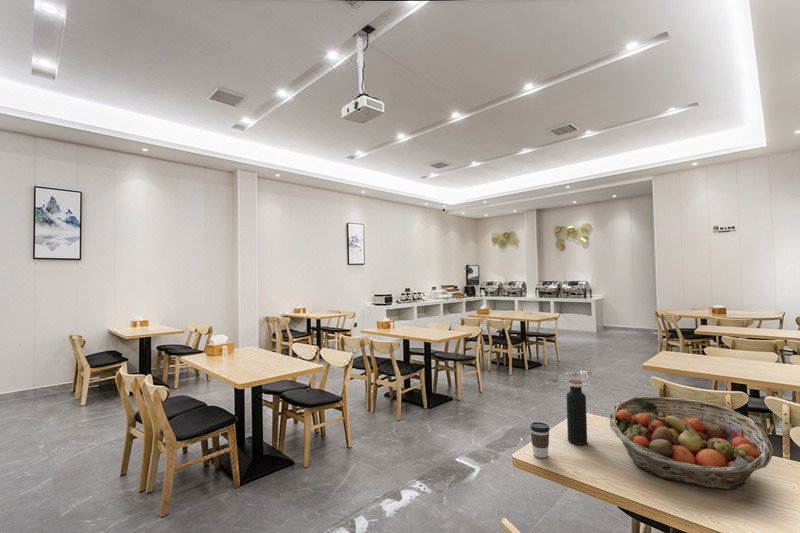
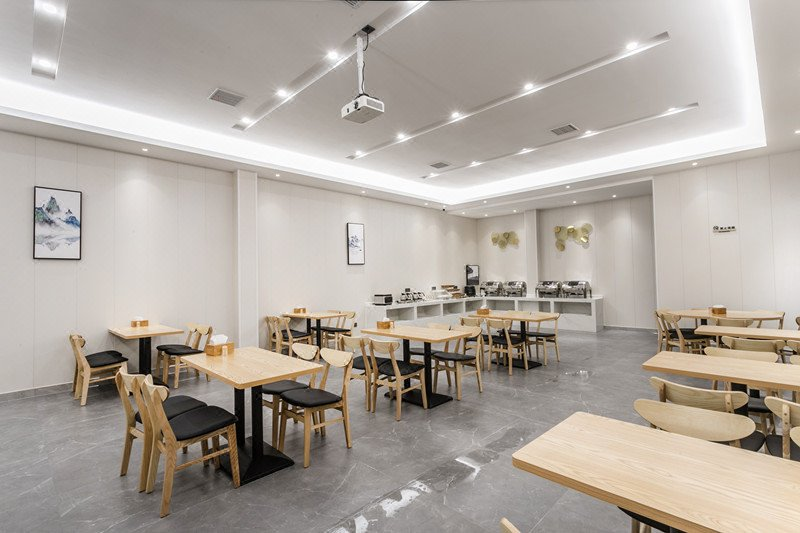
- coffee cup [529,421,551,459]
- fruit basket [608,396,774,490]
- water bottle [566,379,588,446]
